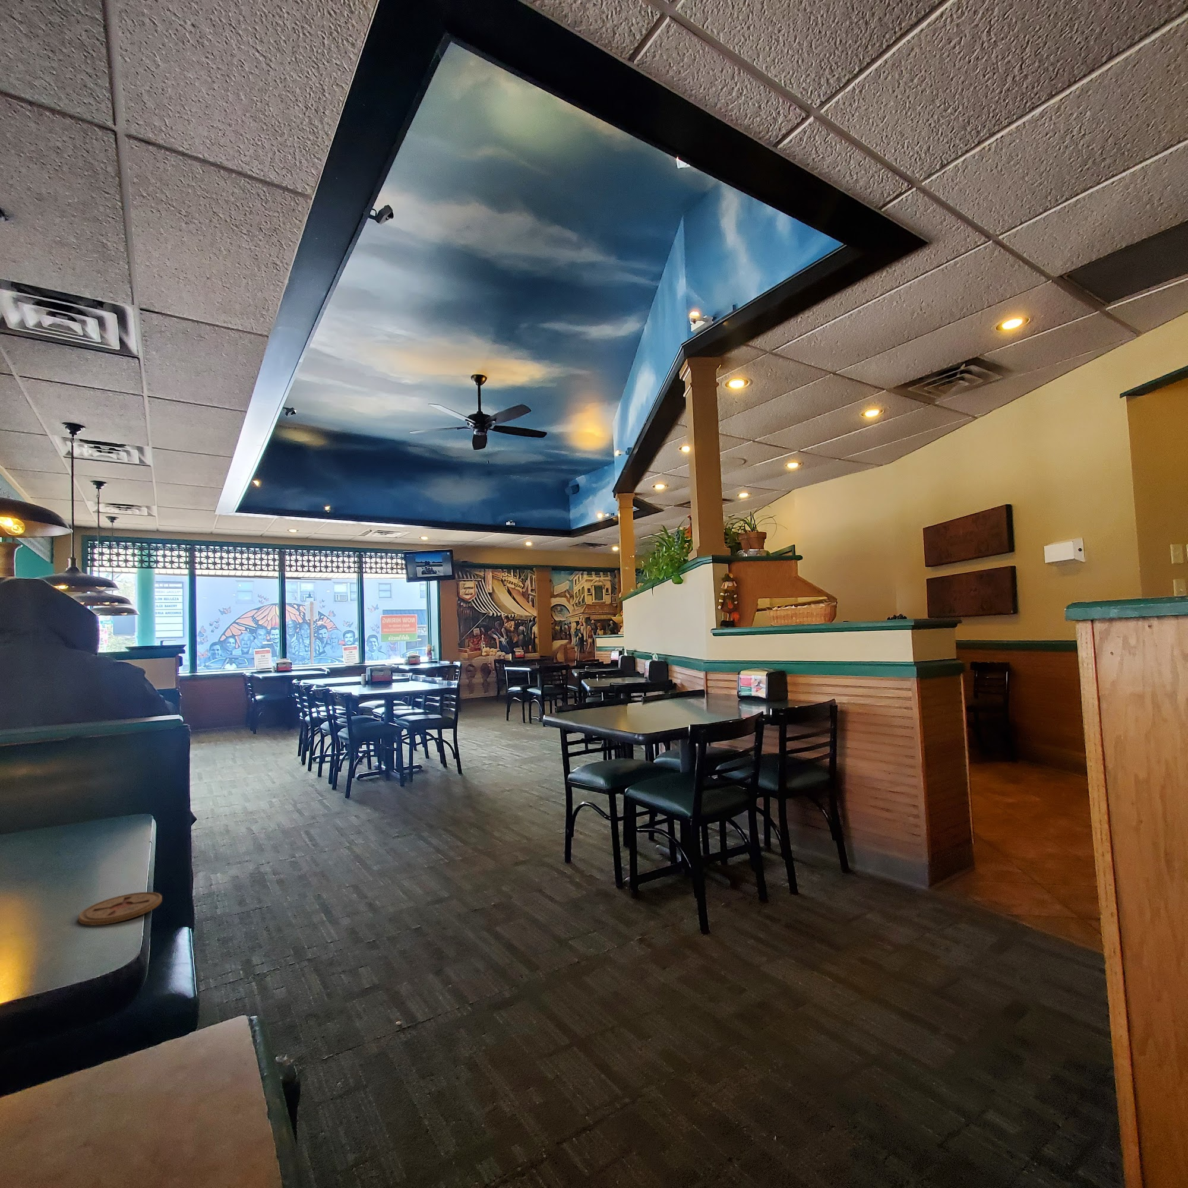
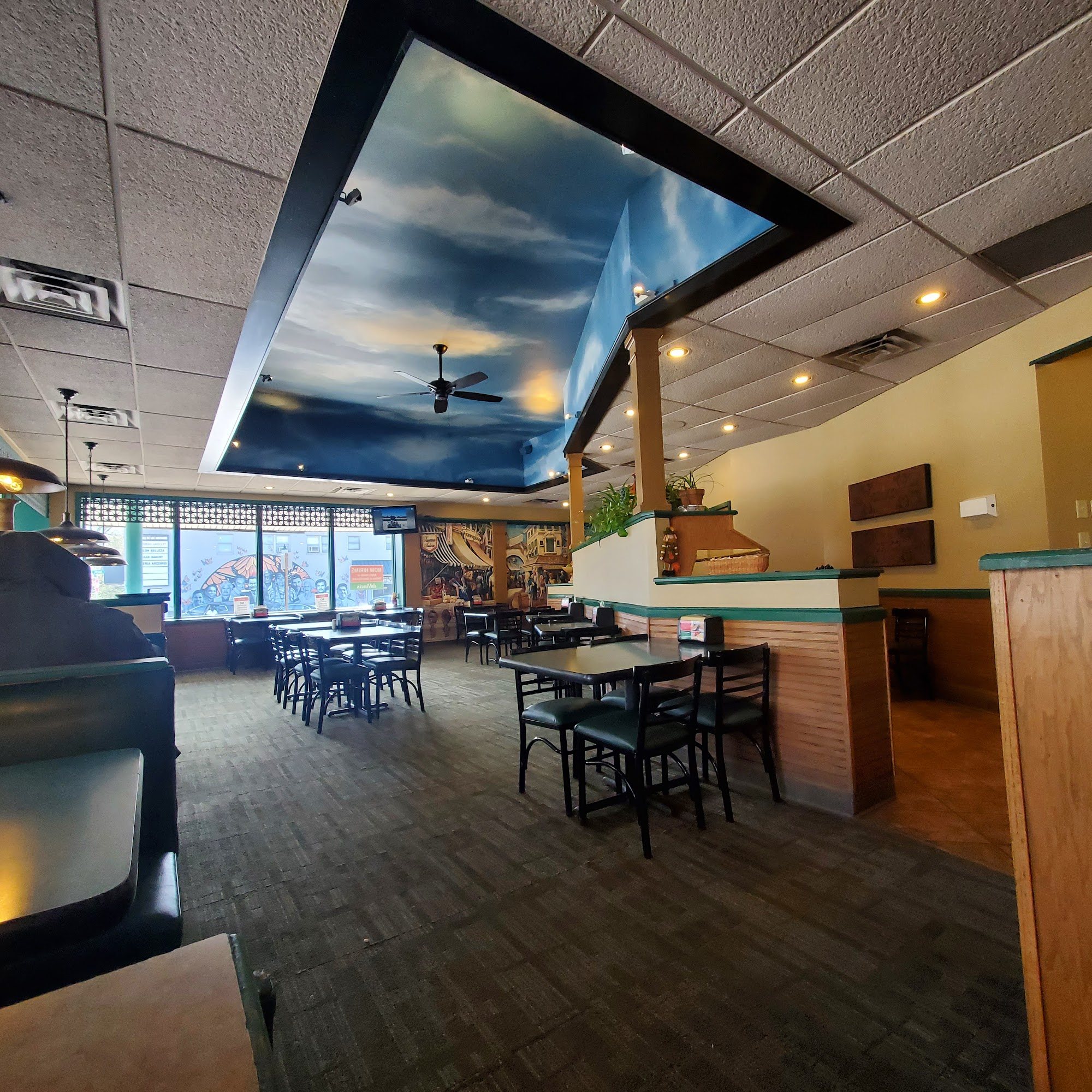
- coaster [78,892,163,926]
